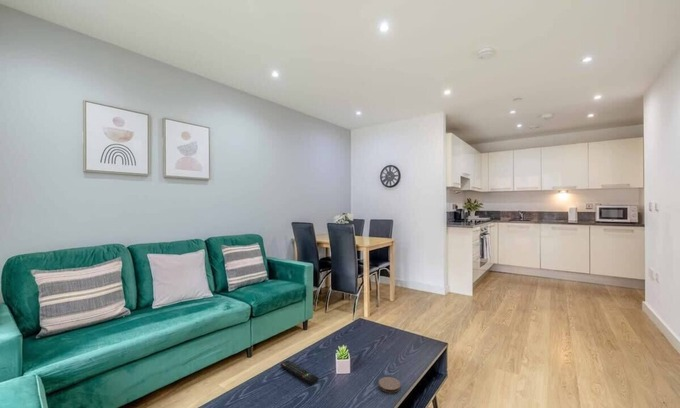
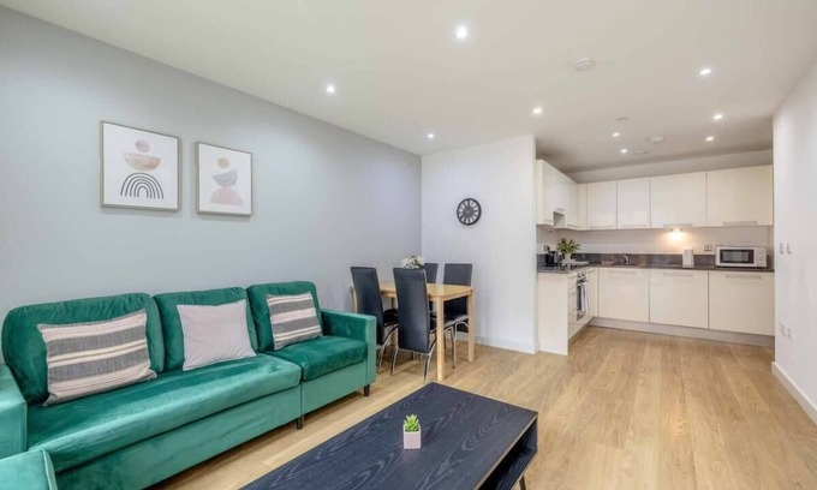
- coaster [378,376,401,394]
- remote control [280,359,320,385]
